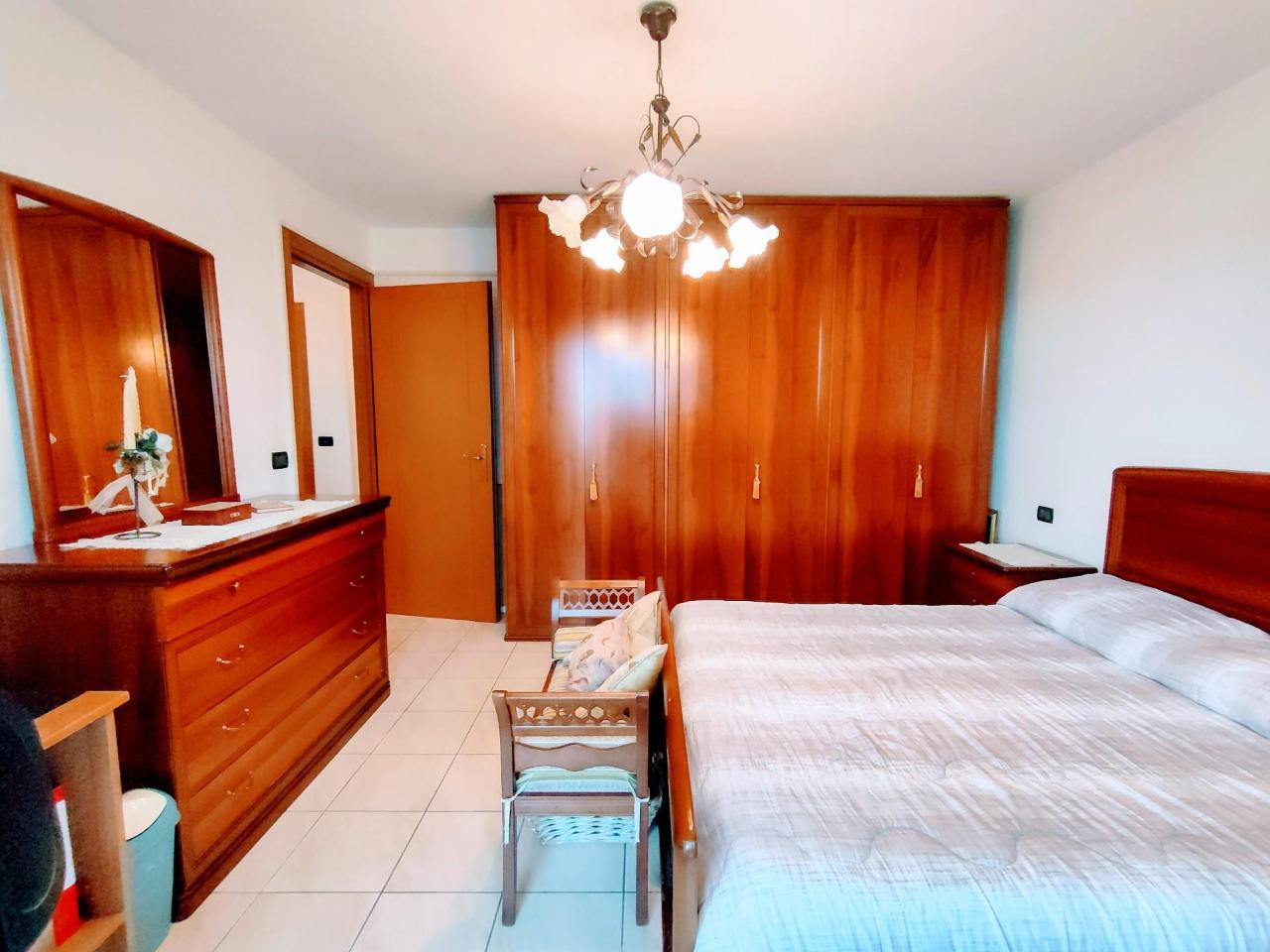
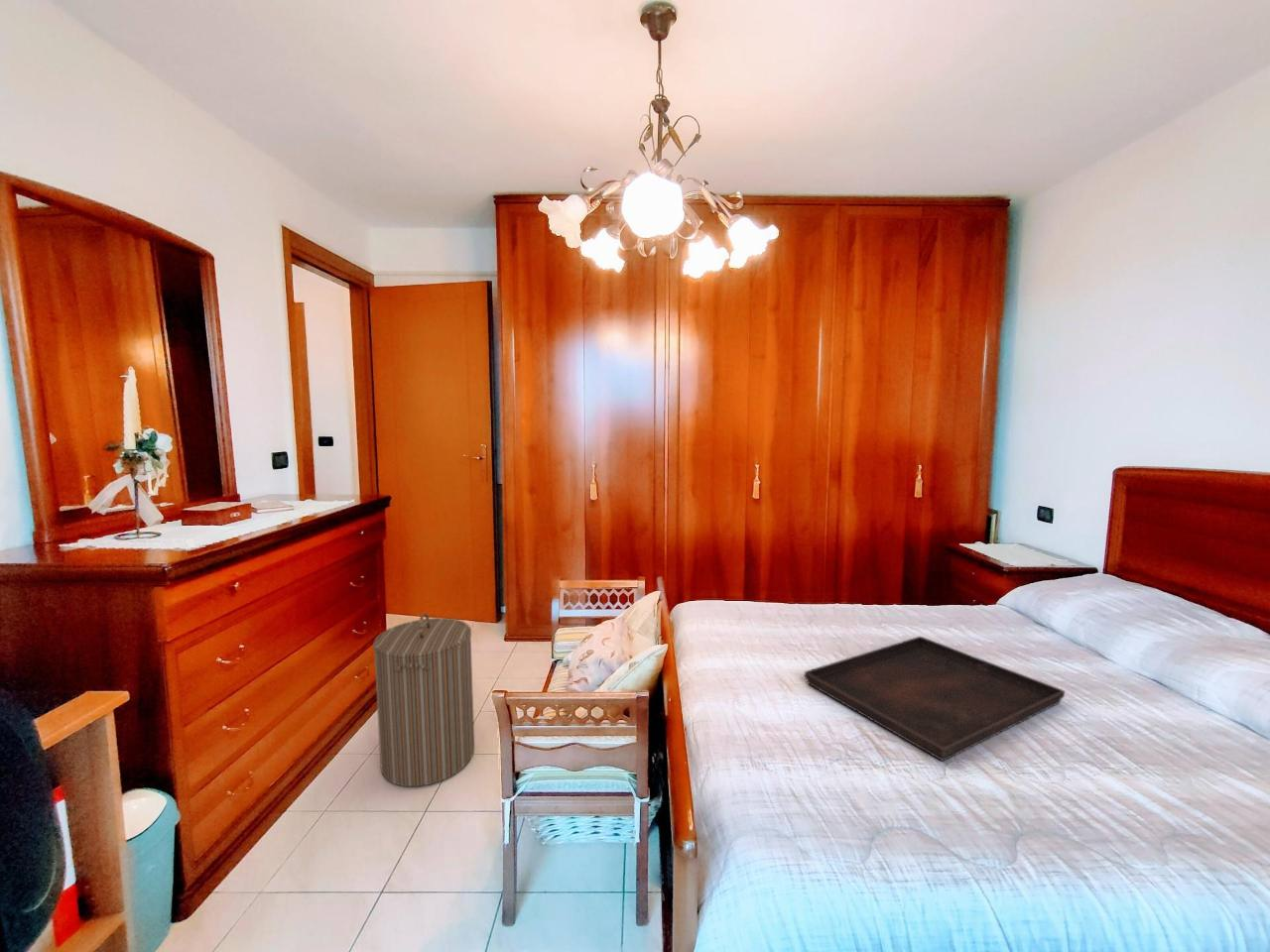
+ laundry hamper [372,612,475,787]
+ serving tray [804,636,1066,762]
